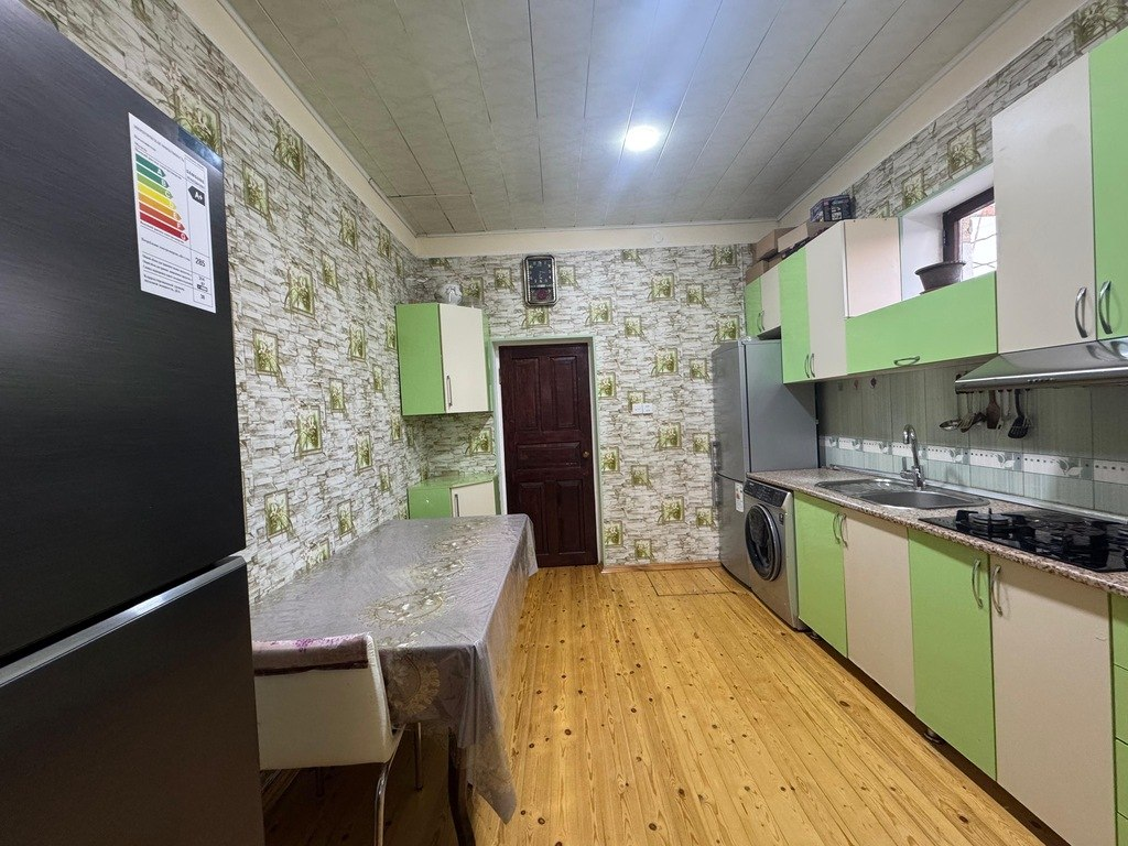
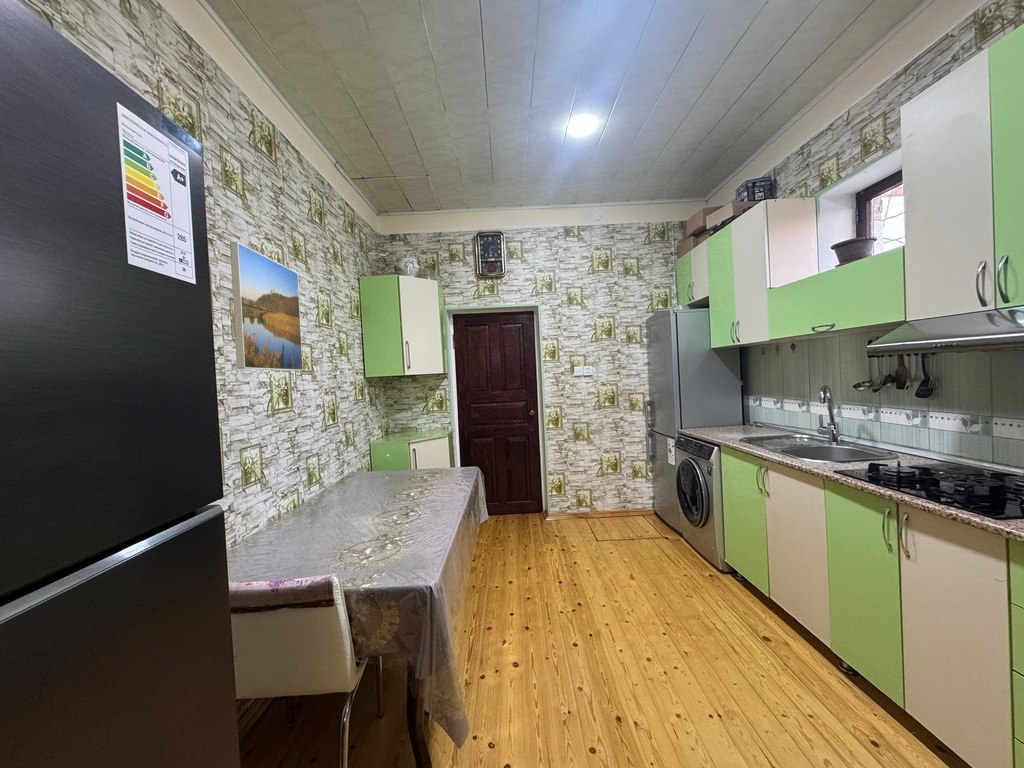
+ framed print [229,241,304,372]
